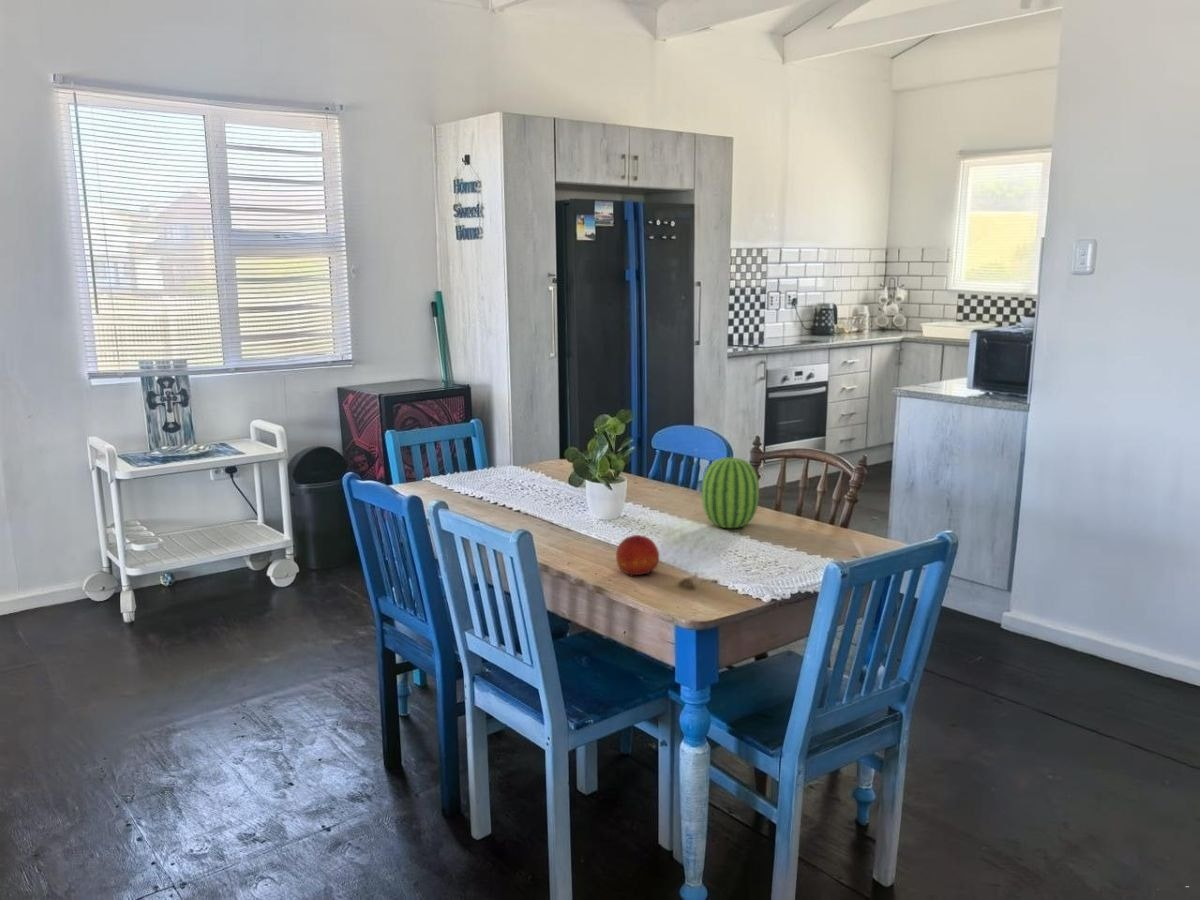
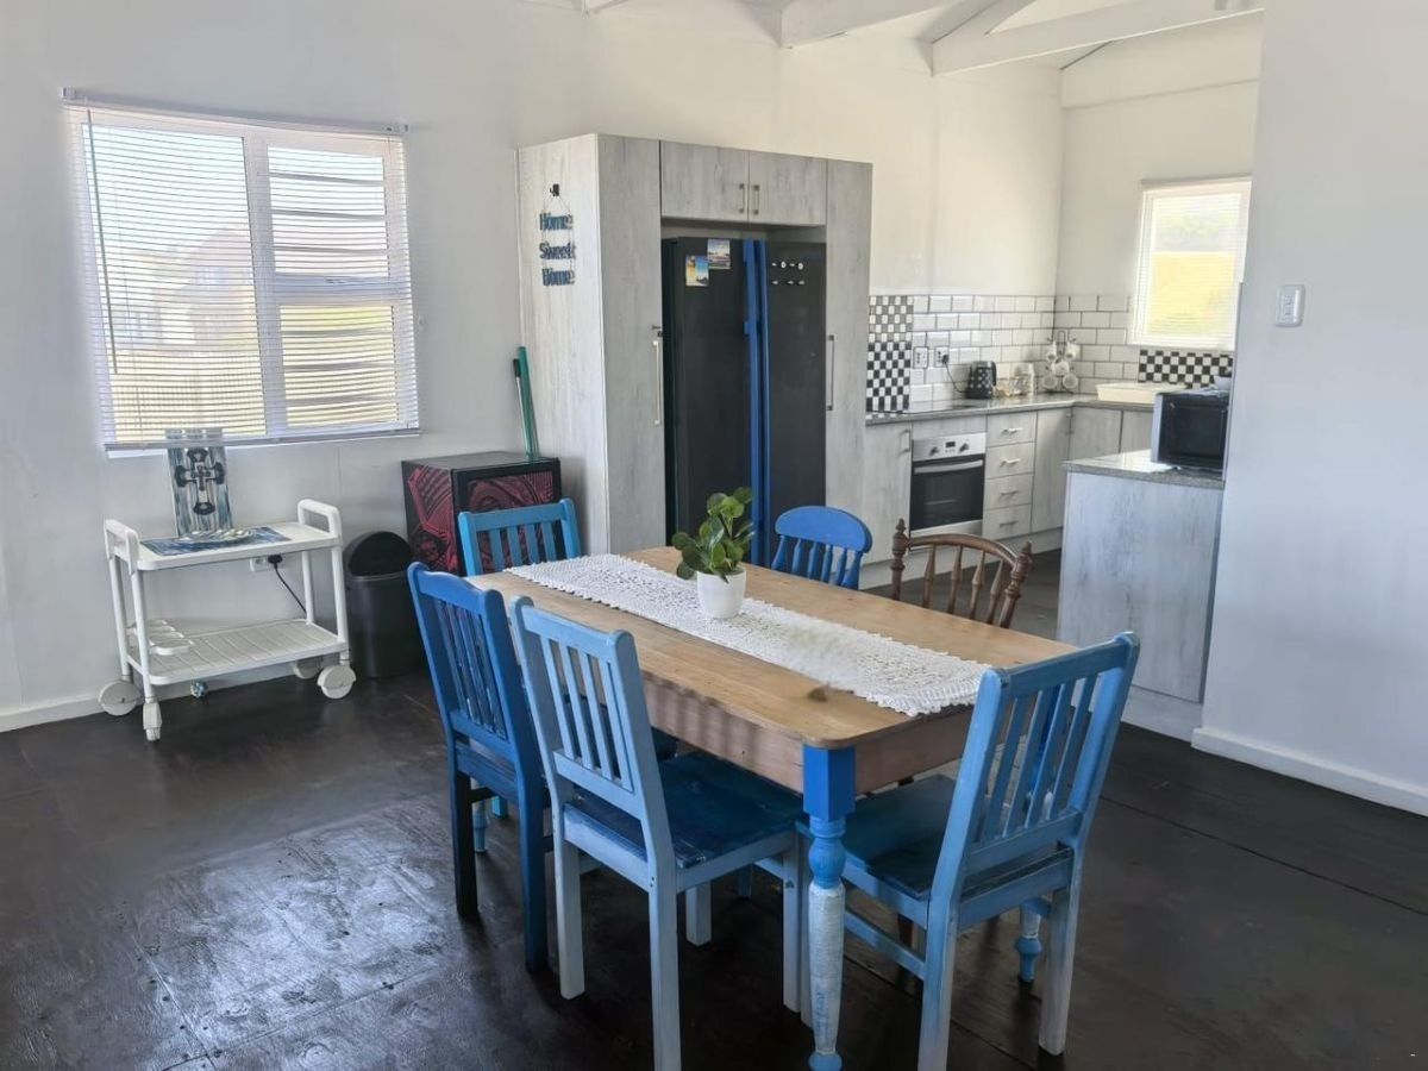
- fruit [701,454,760,529]
- fruit [615,534,660,578]
